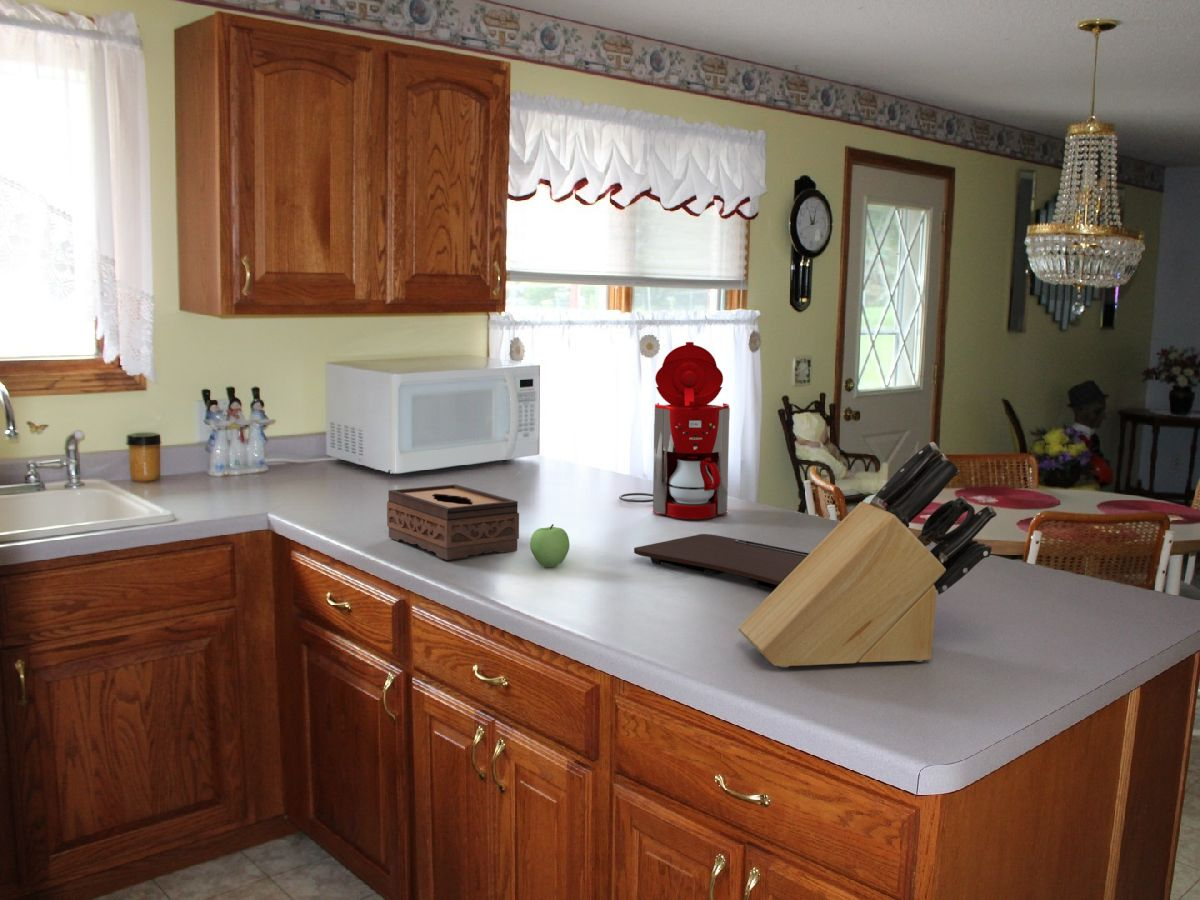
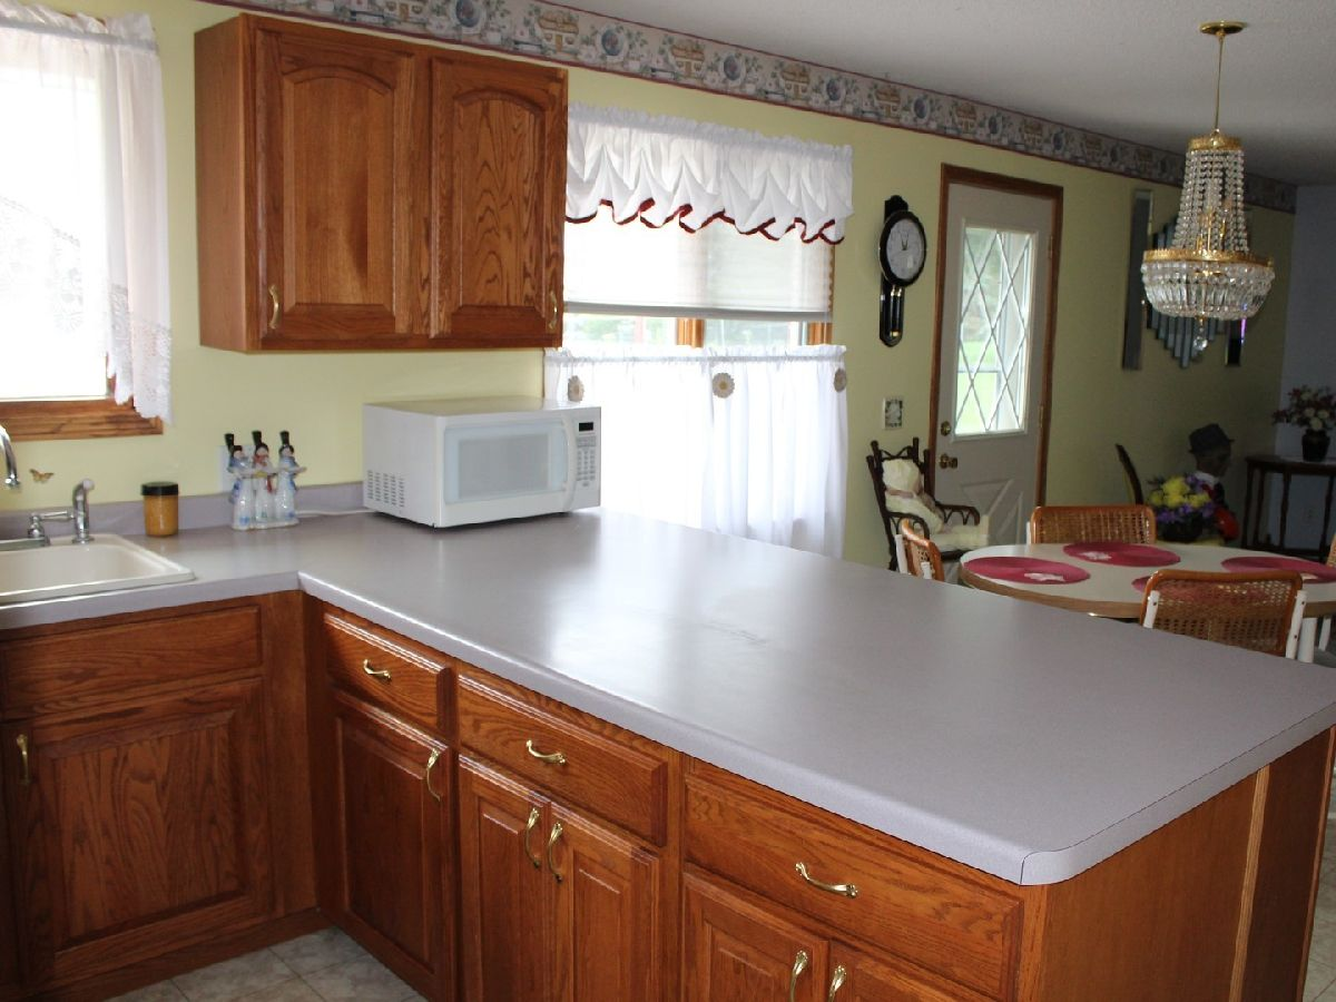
- tissue box [386,483,520,561]
- coffee maker [618,341,731,520]
- apple [529,523,570,568]
- knife block [737,441,998,668]
- cutting board [633,533,811,590]
